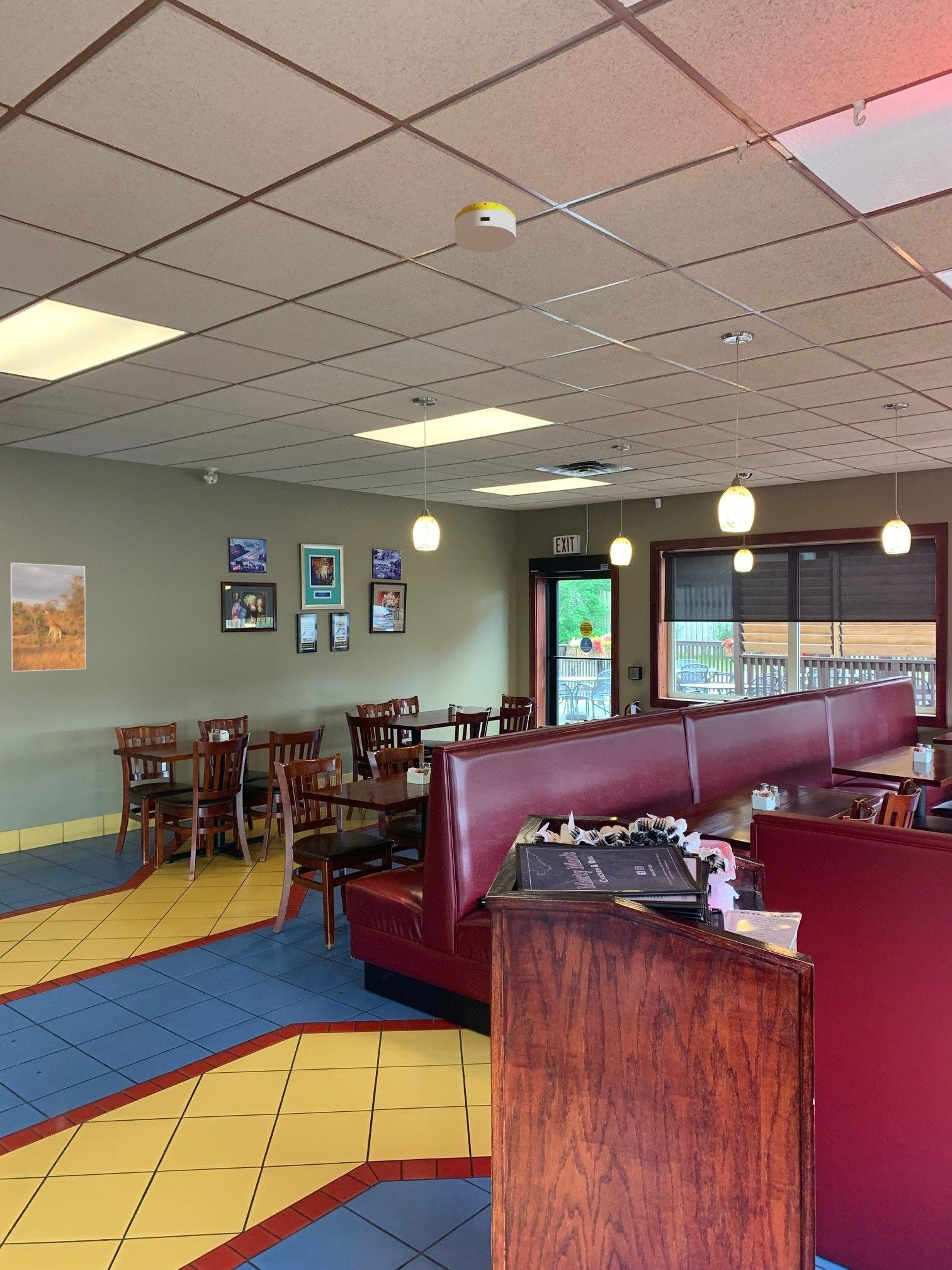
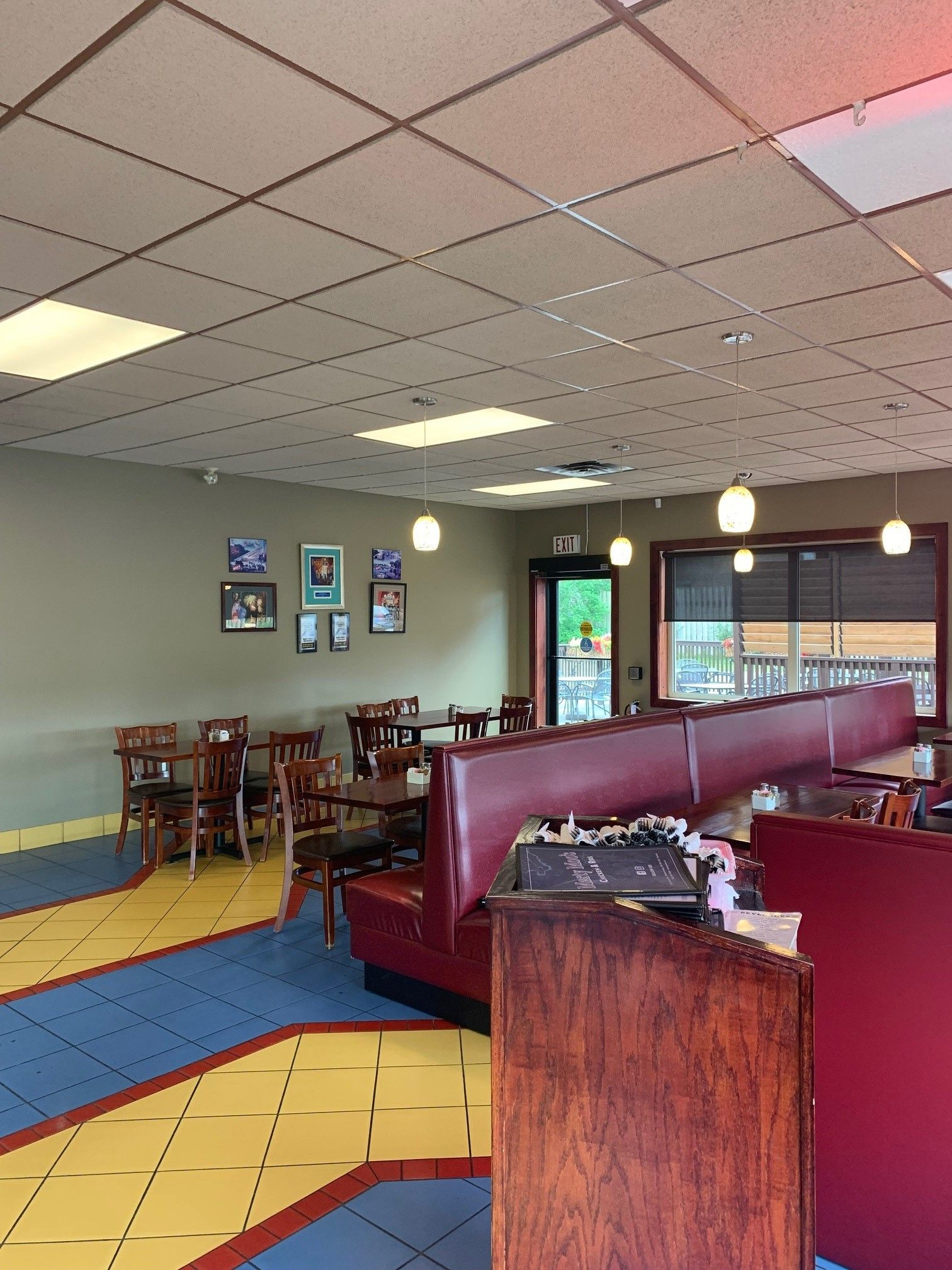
- smoke detector [454,202,516,253]
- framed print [9,562,86,672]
